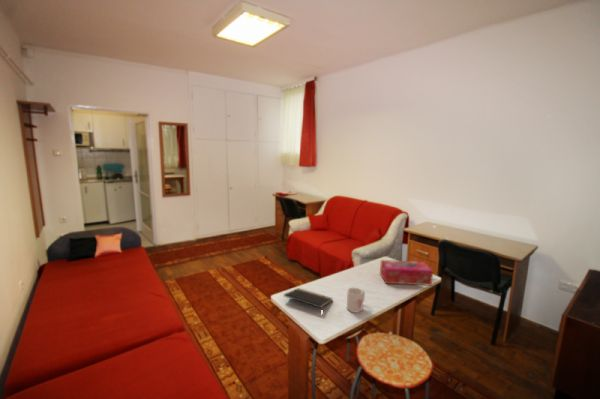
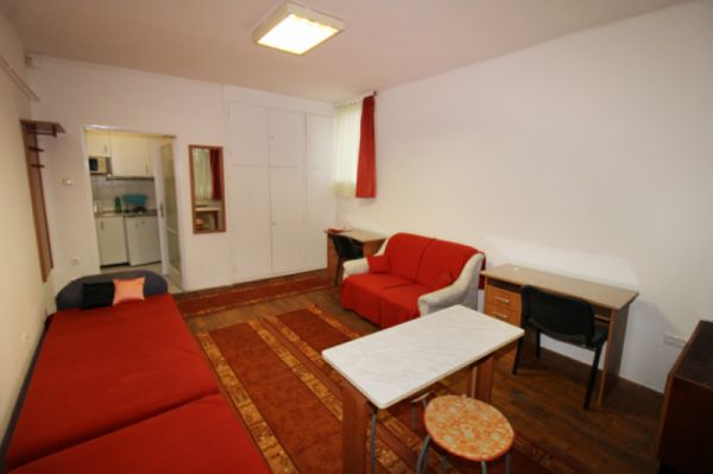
- tissue box [379,259,434,287]
- mug [346,287,366,313]
- notepad [283,287,334,309]
